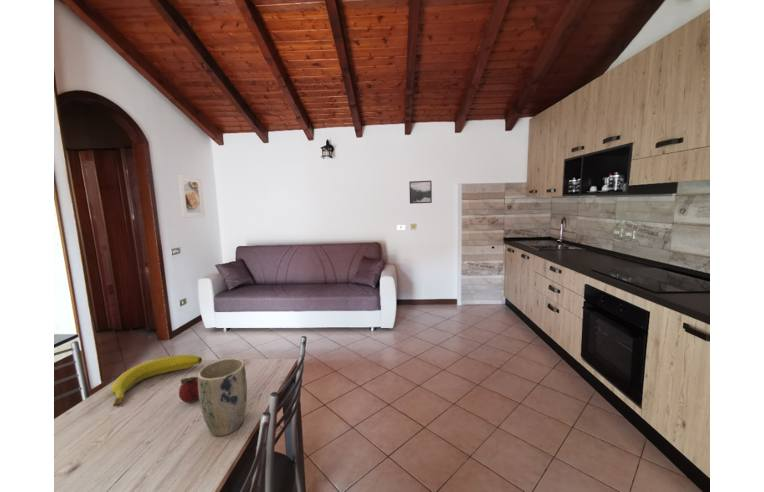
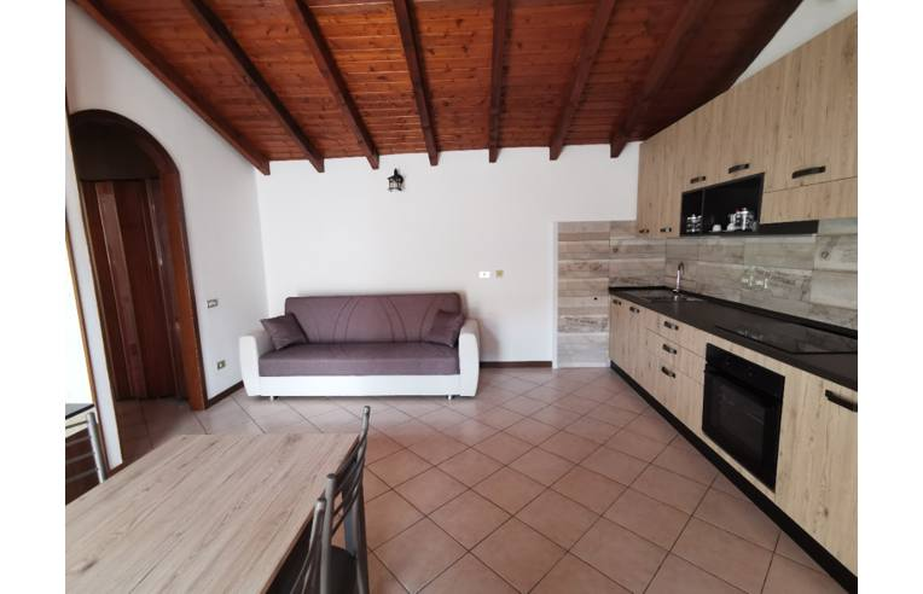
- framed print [177,174,206,219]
- plant pot [197,357,248,437]
- banana [110,354,203,407]
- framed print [408,180,433,205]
- fruit [178,376,199,404]
